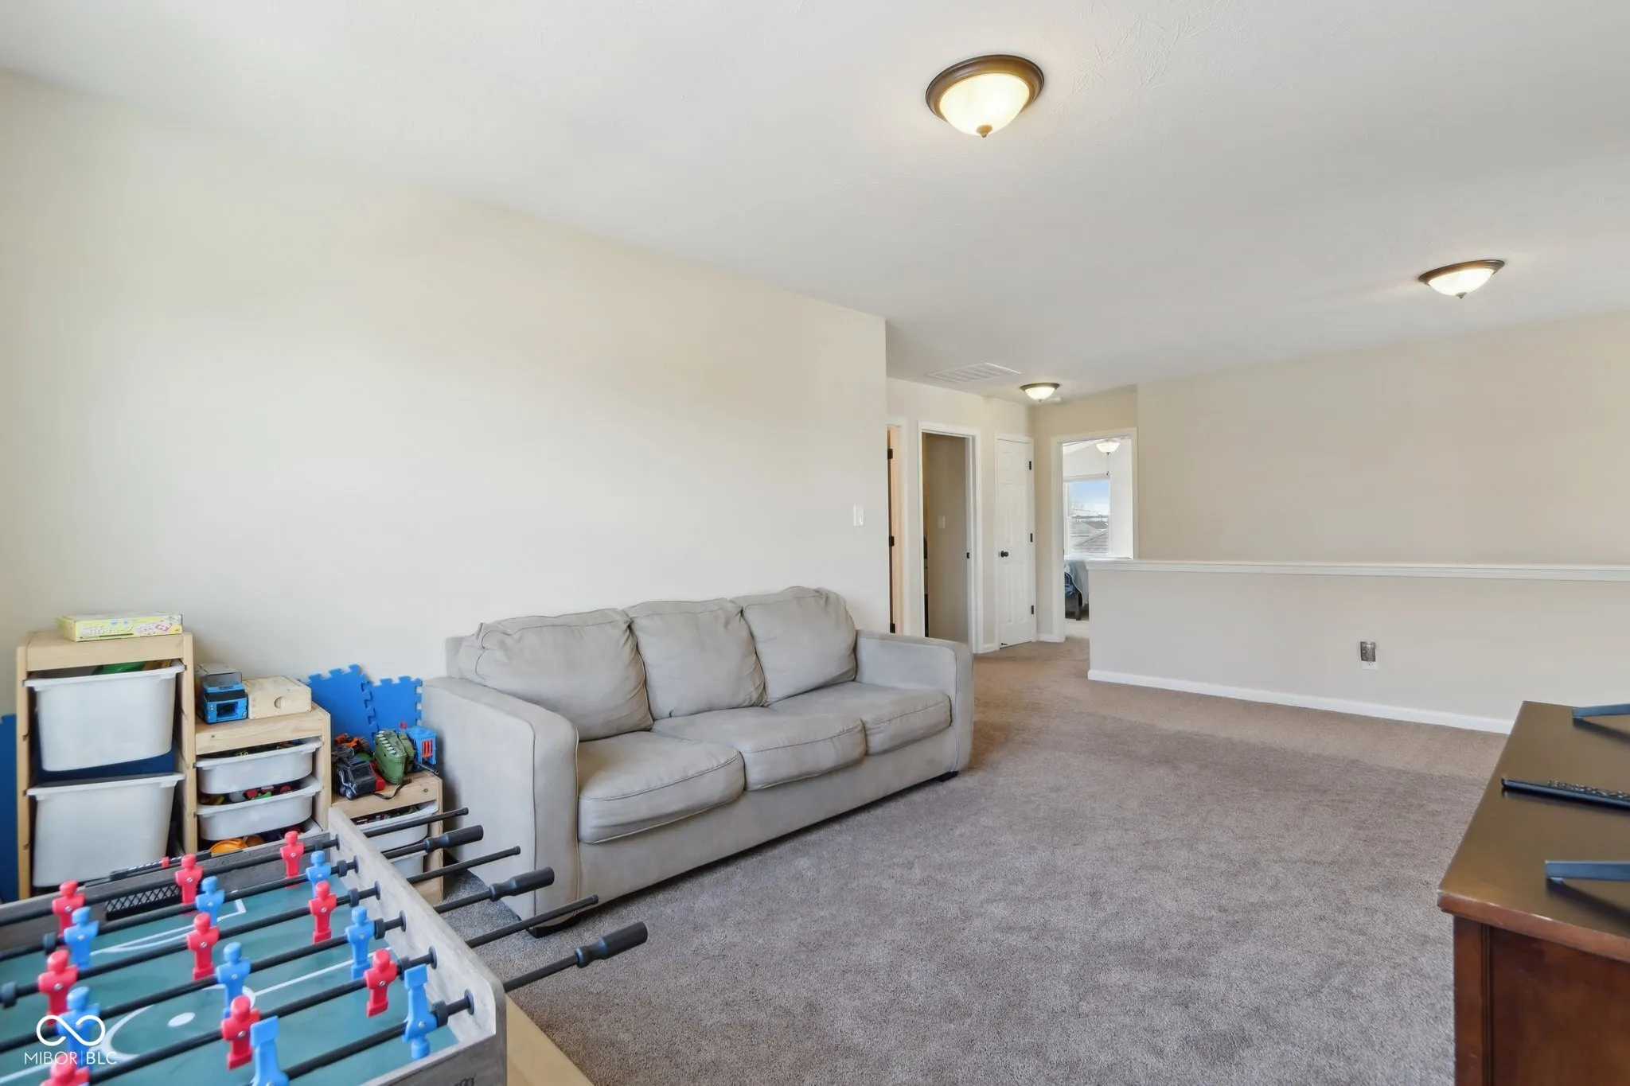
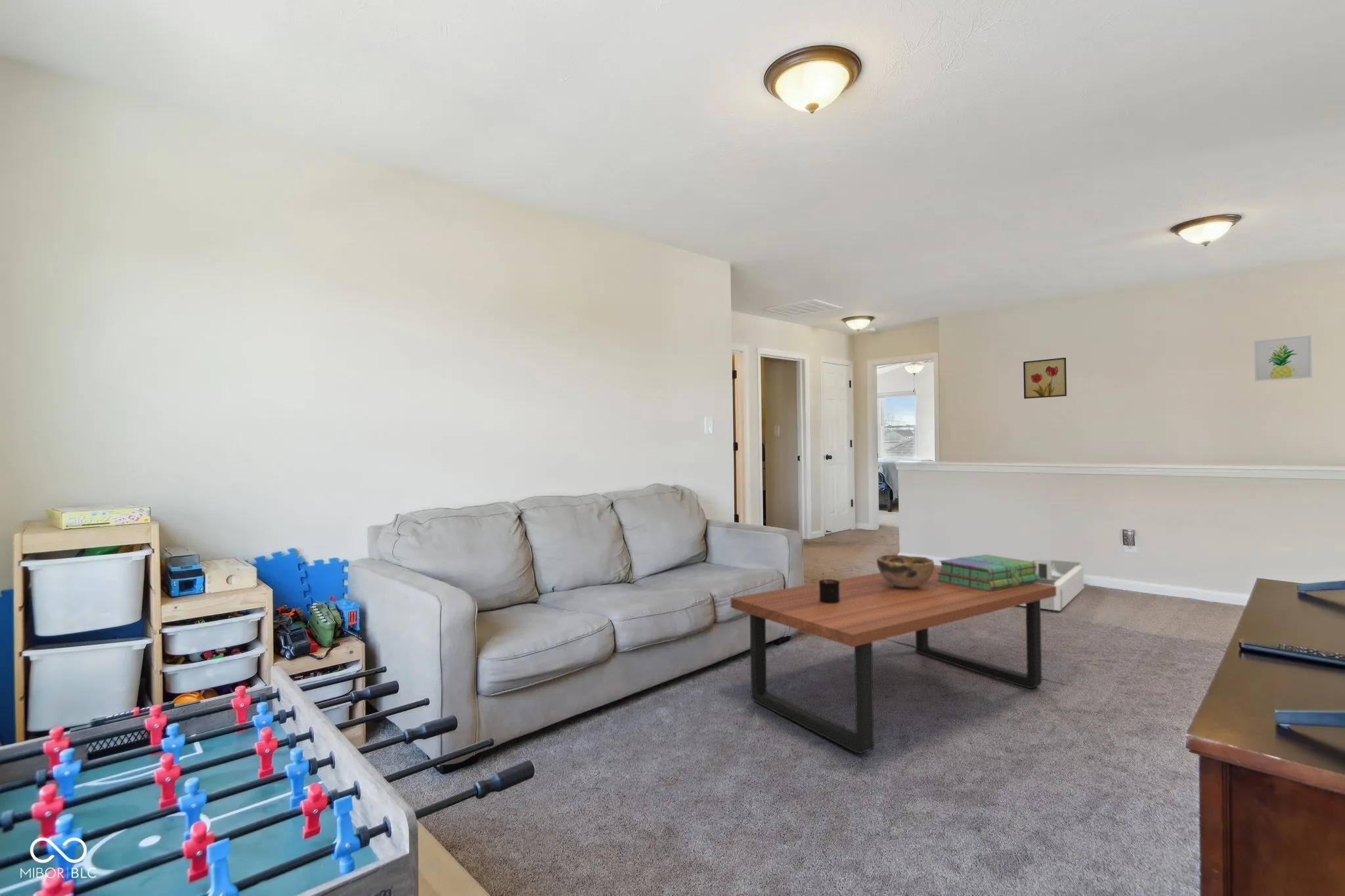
+ wall art [1254,335,1312,382]
+ stack of books [937,554,1040,591]
+ candle [818,572,840,604]
+ coffee table [730,566,1056,754]
+ wall art [1023,357,1067,399]
+ architectural model [1019,558,1089,612]
+ decorative bowl [876,554,935,587]
